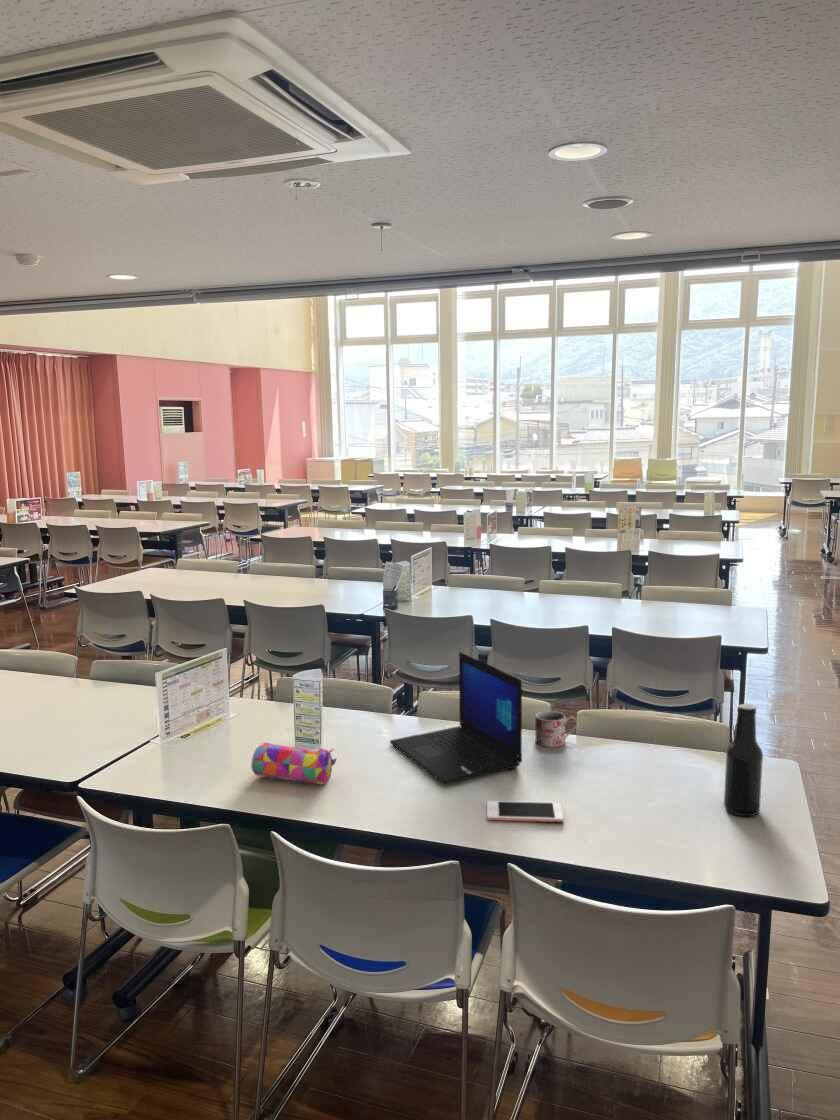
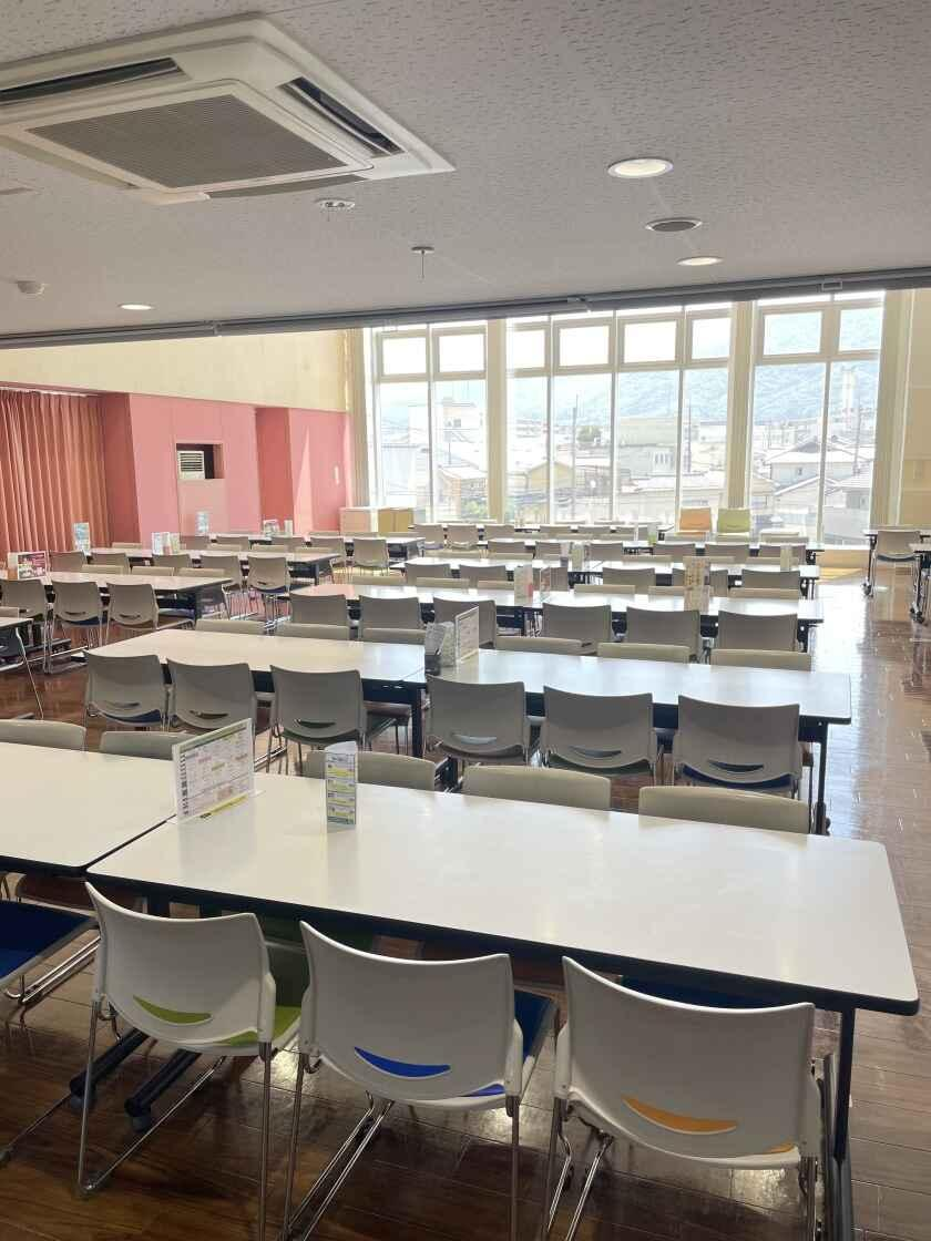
- mug [534,710,578,748]
- cell phone [486,800,565,823]
- pencil case [250,742,337,785]
- laptop [389,651,523,784]
- beer bottle [723,703,764,817]
